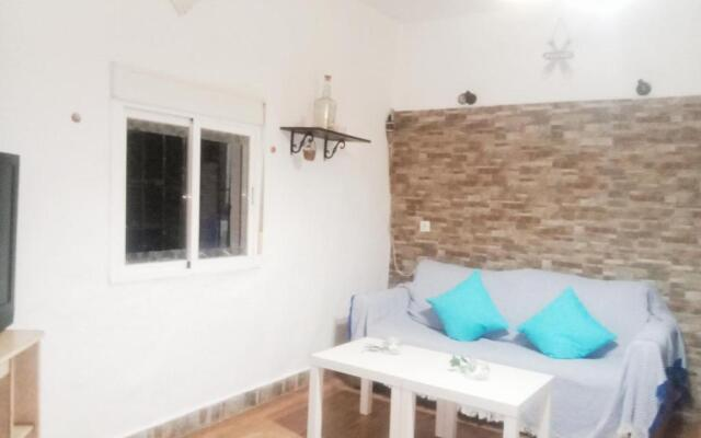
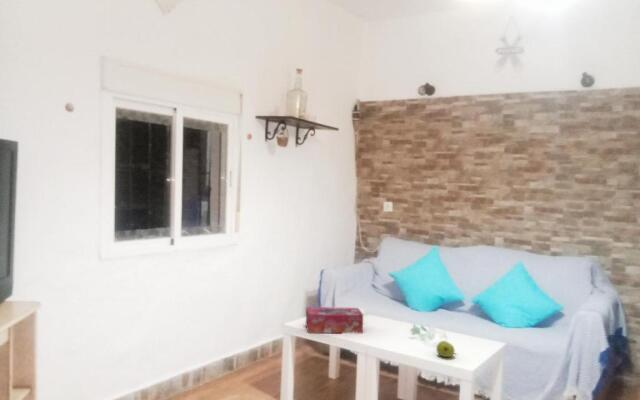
+ fruit [435,340,458,358]
+ tissue box [305,306,364,334]
